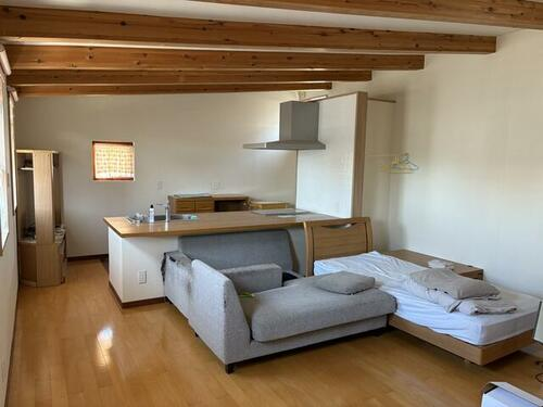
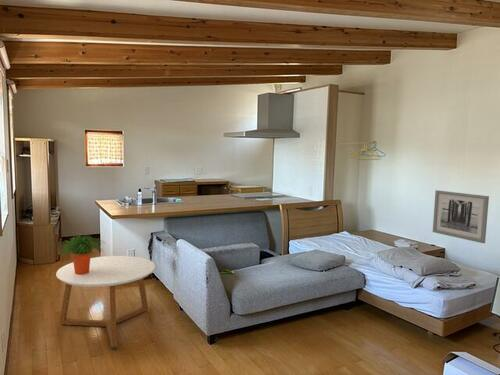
+ coffee table [55,255,156,349]
+ potted plant [58,235,106,275]
+ wall art [432,189,490,244]
